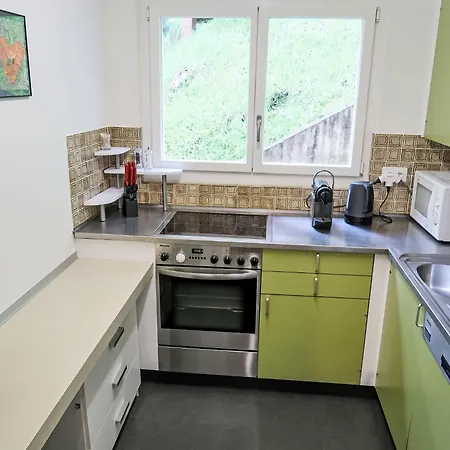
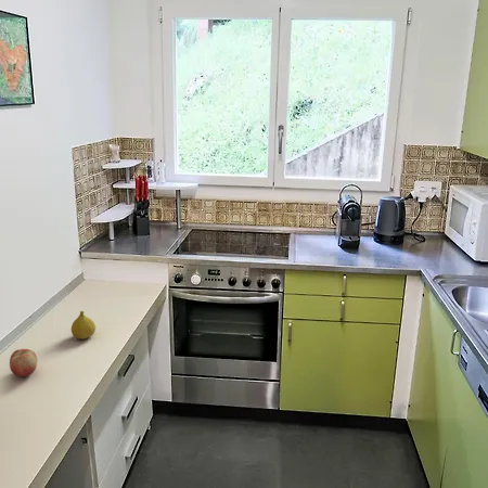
+ fruit [70,310,97,339]
+ fruit [9,348,38,377]
